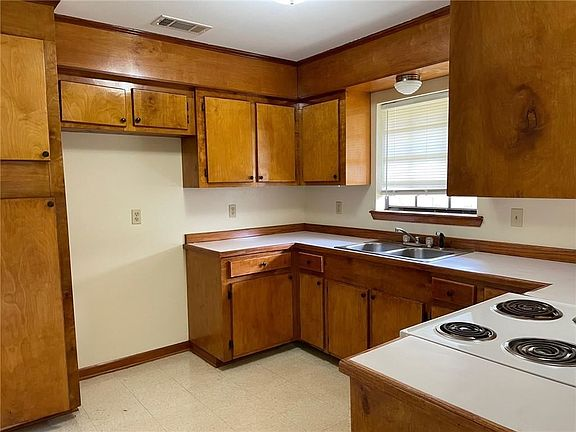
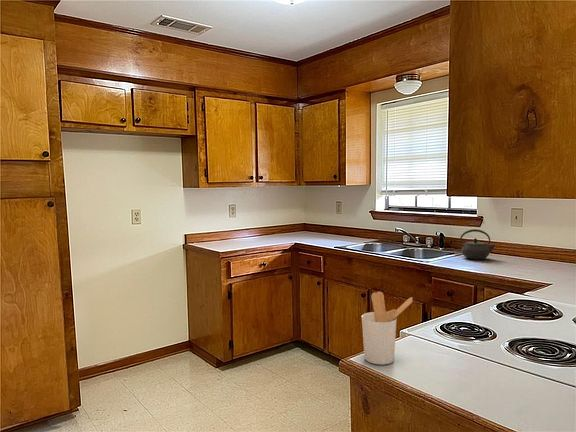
+ kettle [459,228,496,261]
+ utensil holder [361,291,414,365]
